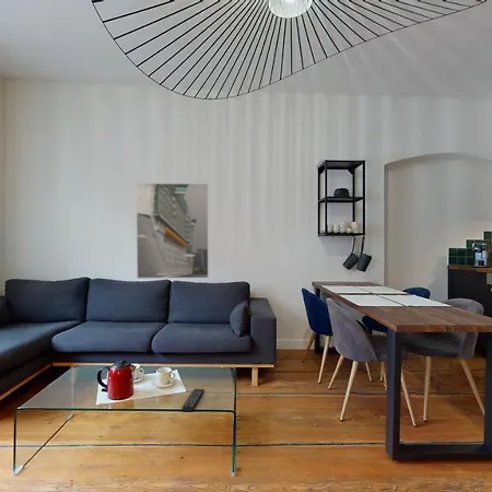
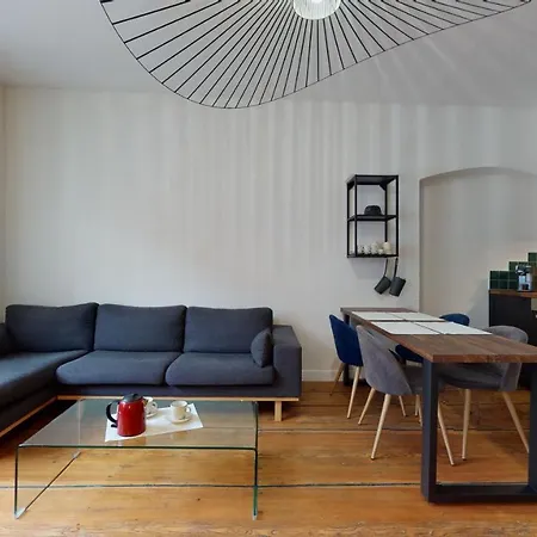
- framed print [136,183,210,280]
- remote control [181,388,206,412]
